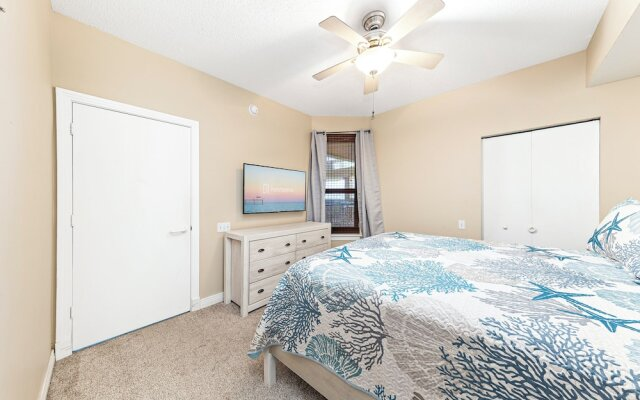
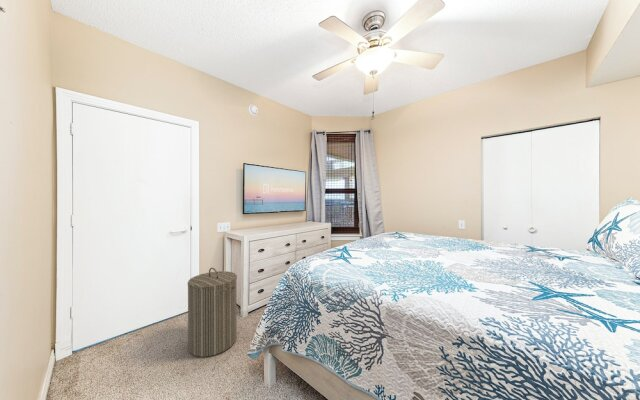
+ laundry hamper [187,267,238,358]
